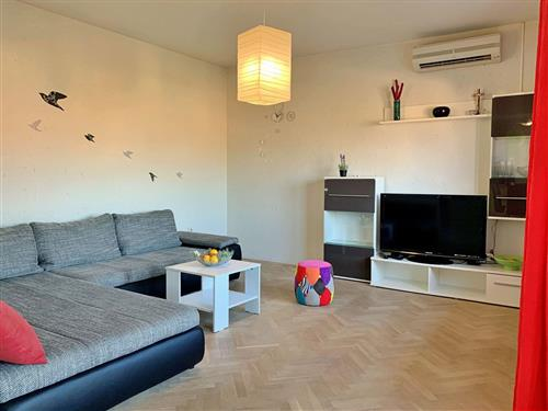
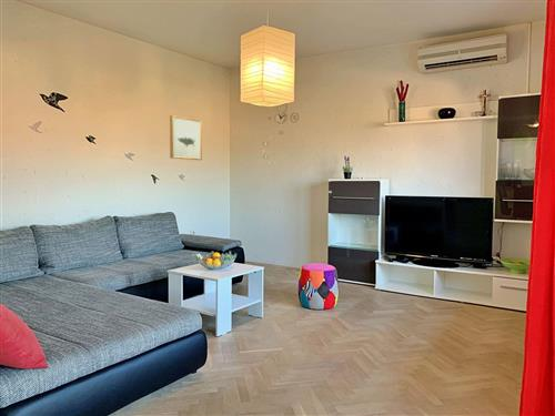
+ wall art [169,114,203,161]
